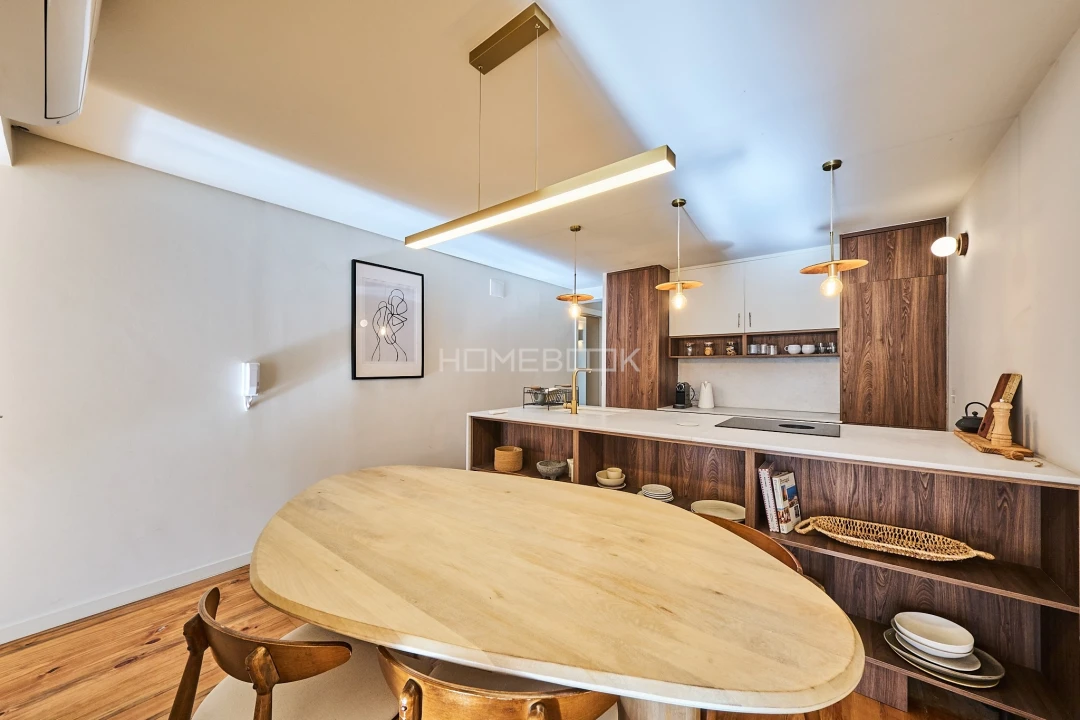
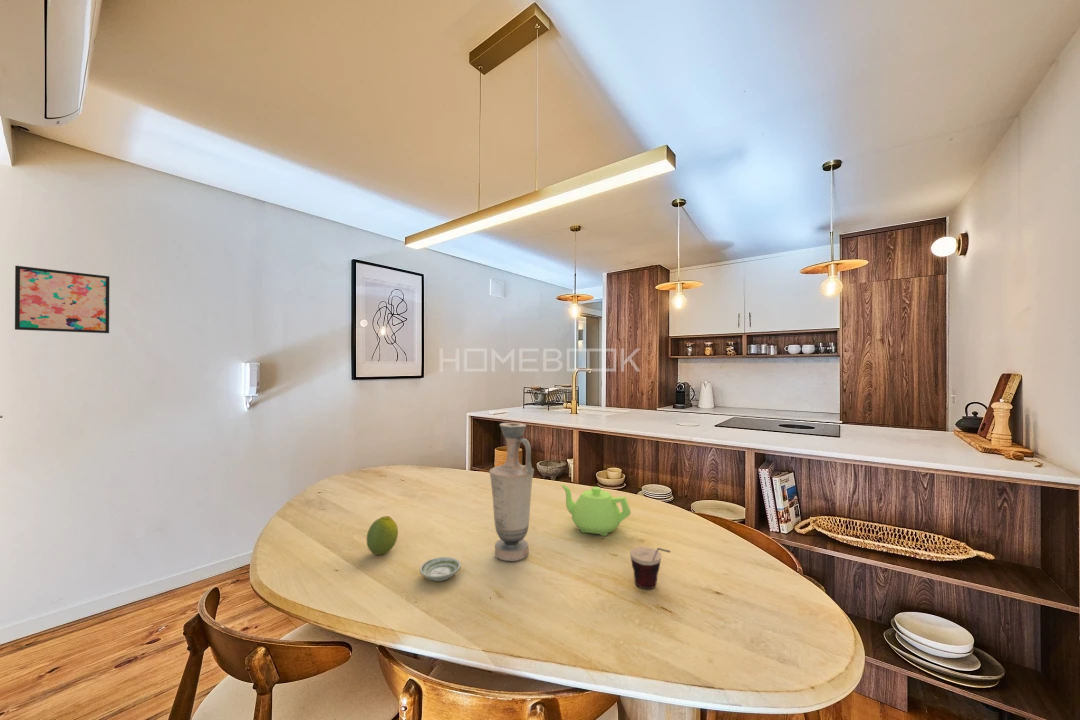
+ wall art [14,265,110,334]
+ cup [629,546,671,590]
+ vase [488,422,535,562]
+ teapot [560,483,632,537]
+ fruit [366,515,399,556]
+ saucer [419,556,462,582]
